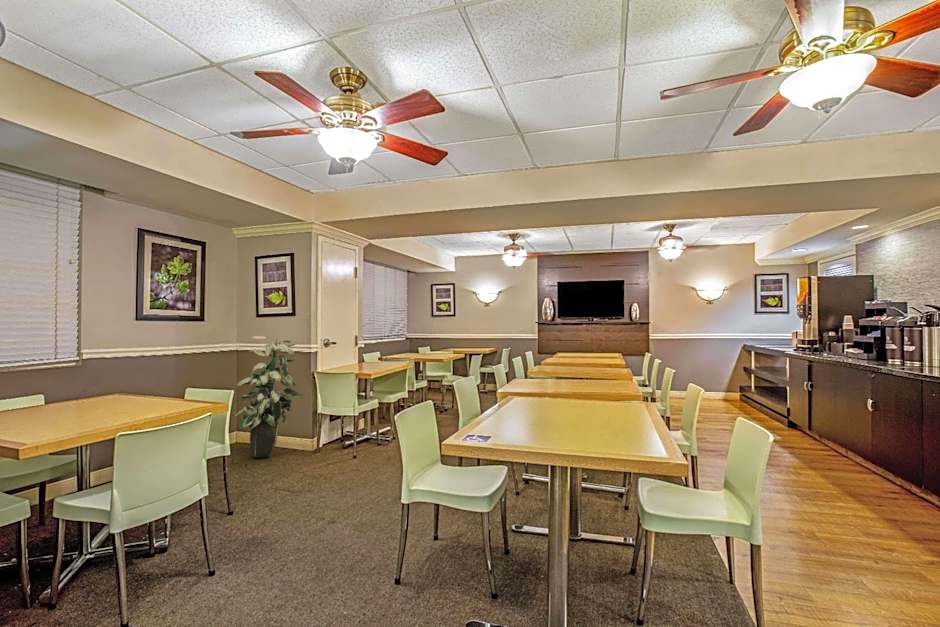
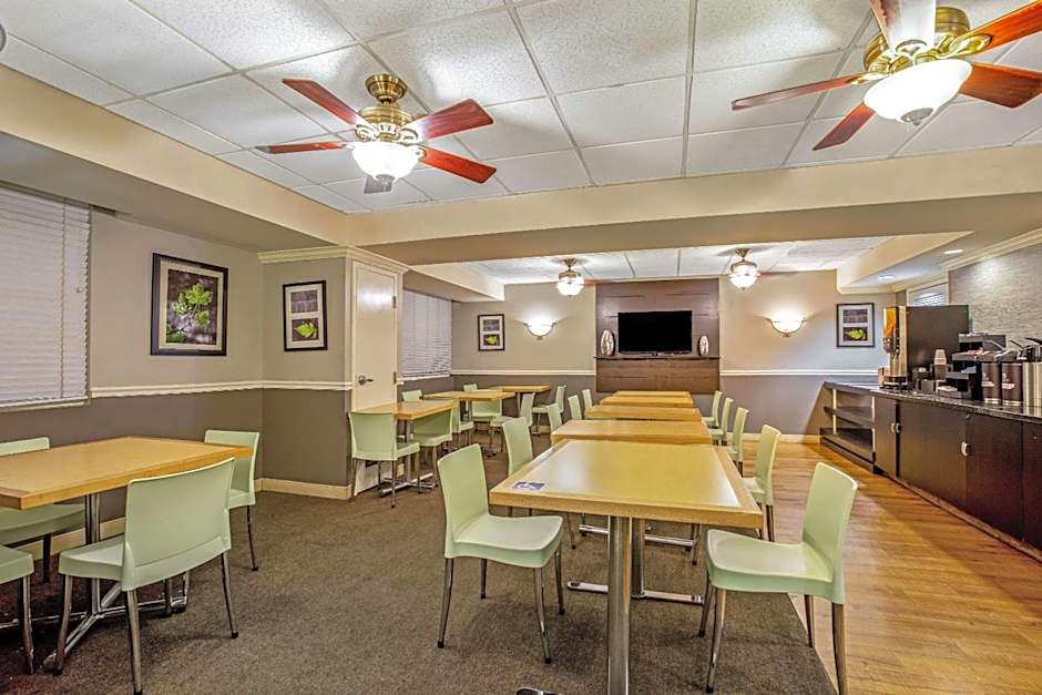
- indoor plant [234,335,304,459]
